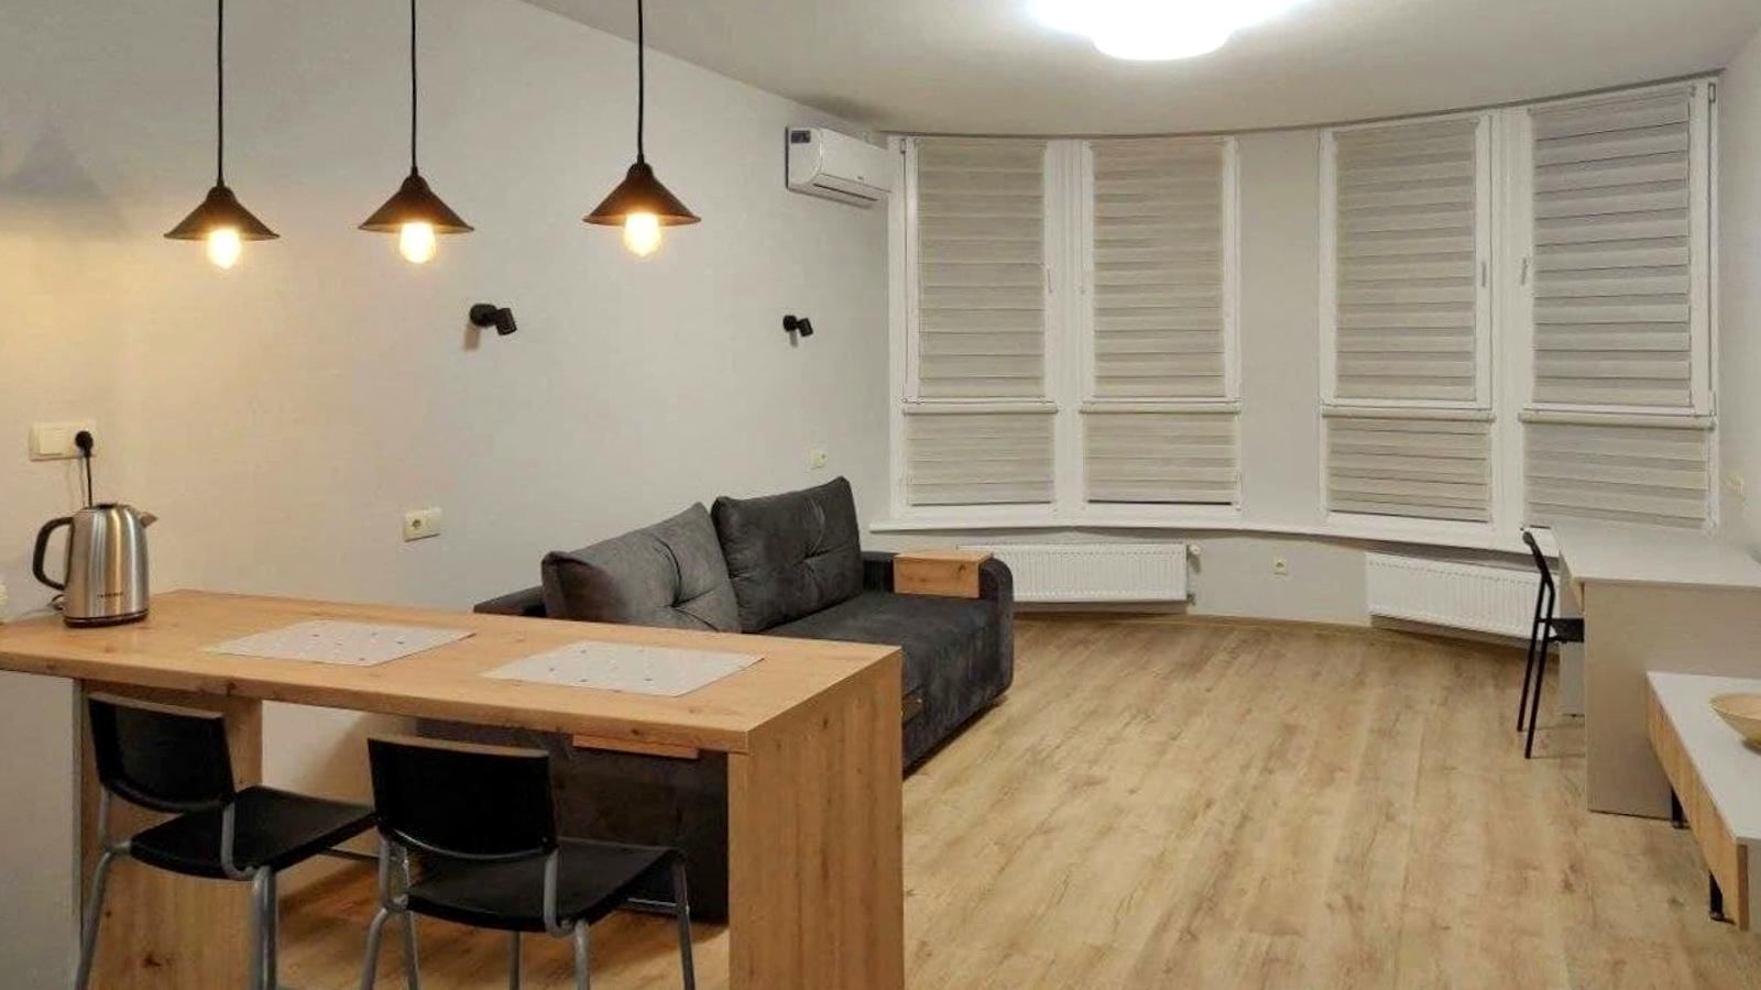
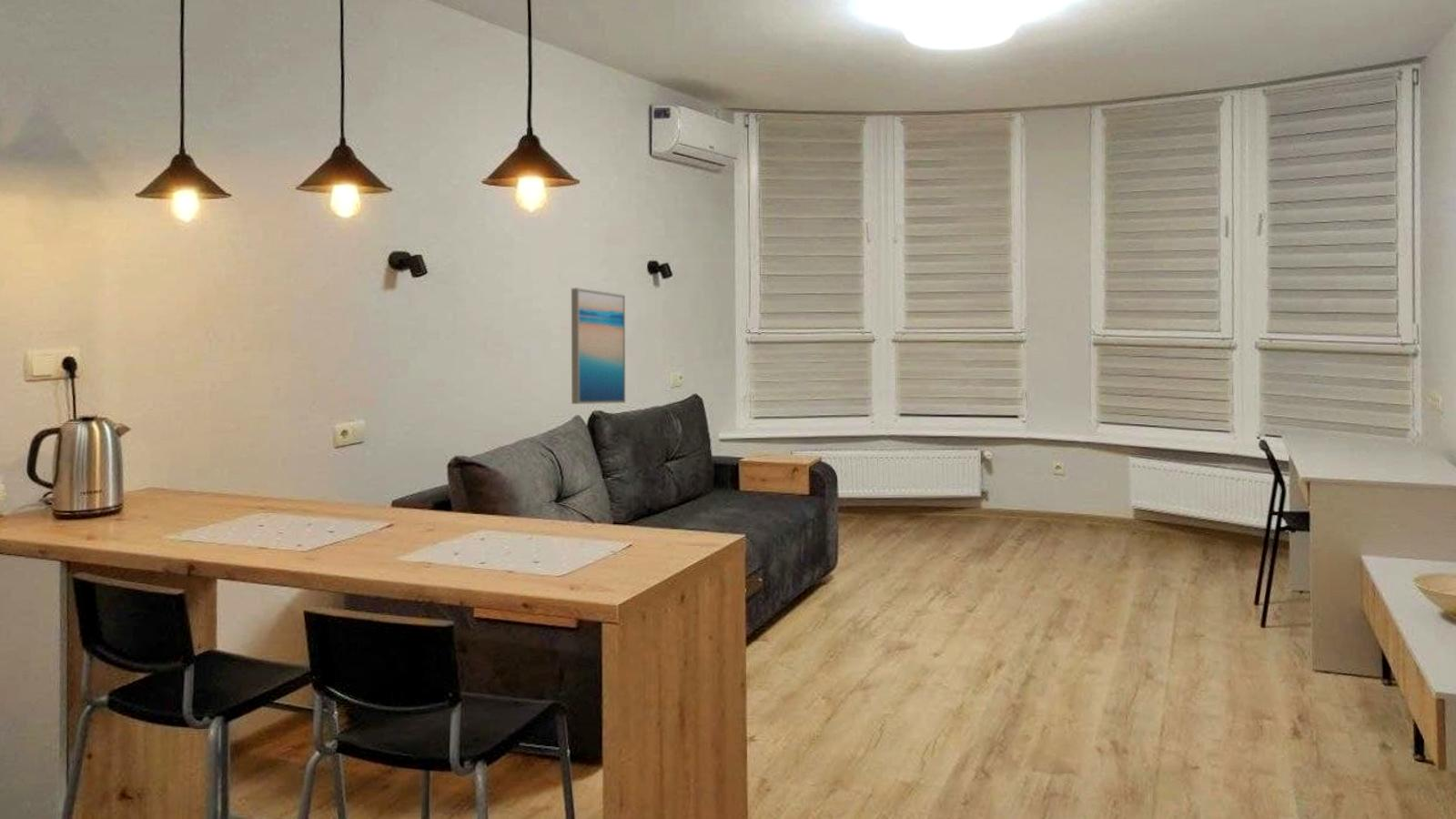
+ wall art [571,287,626,405]
